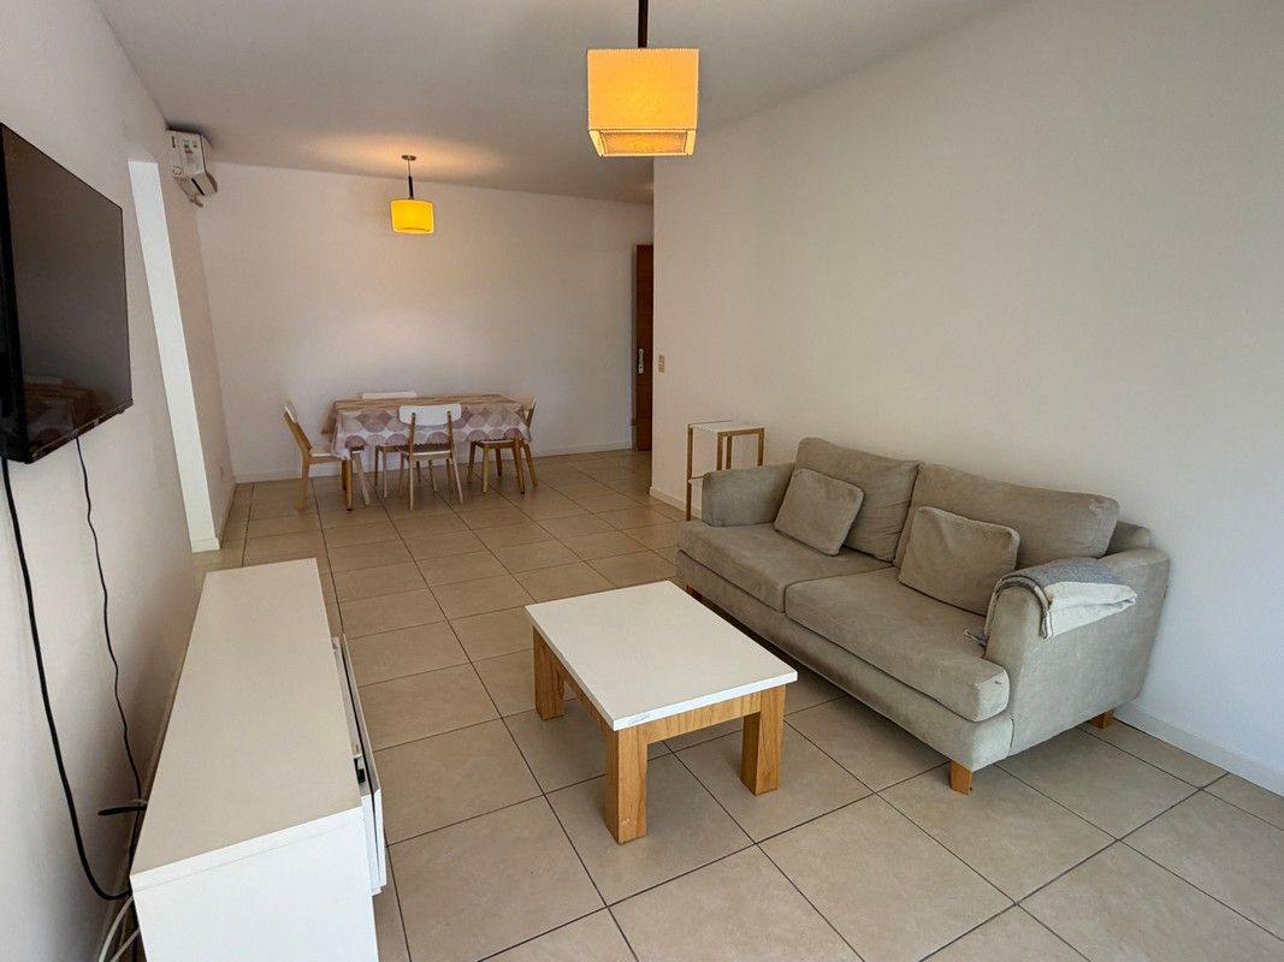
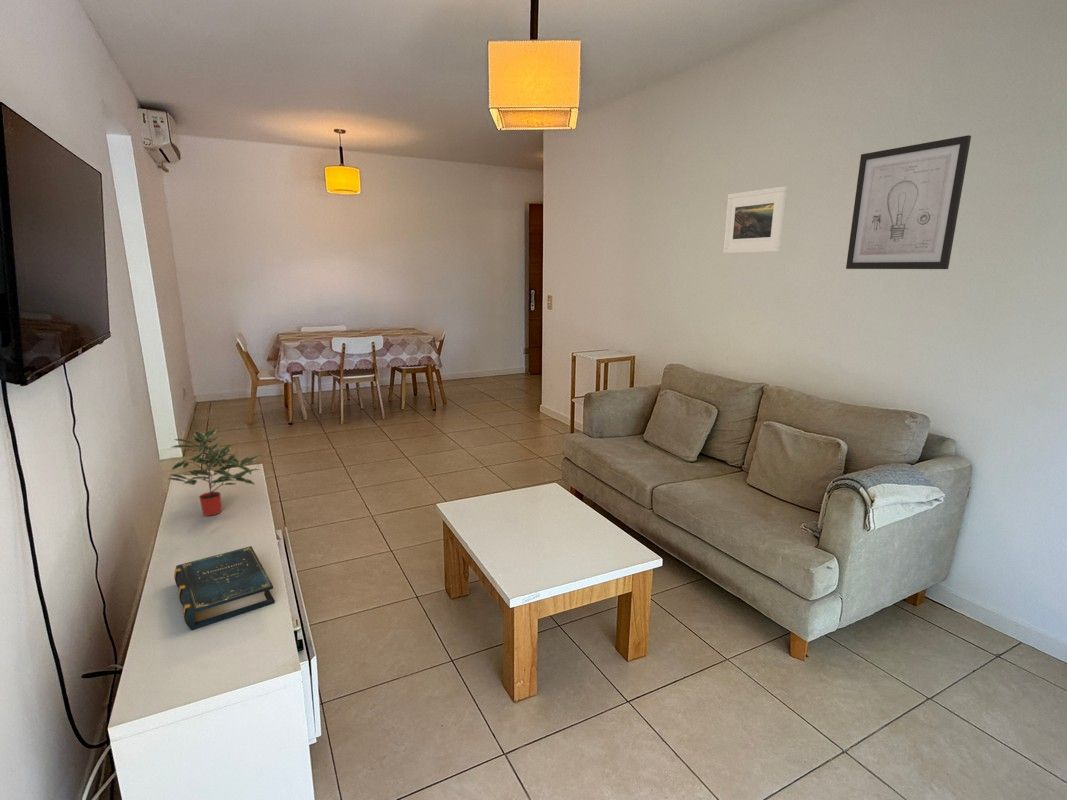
+ book [173,545,276,631]
+ potted plant [168,427,262,517]
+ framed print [722,185,788,254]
+ wall art [845,134,972,270]
